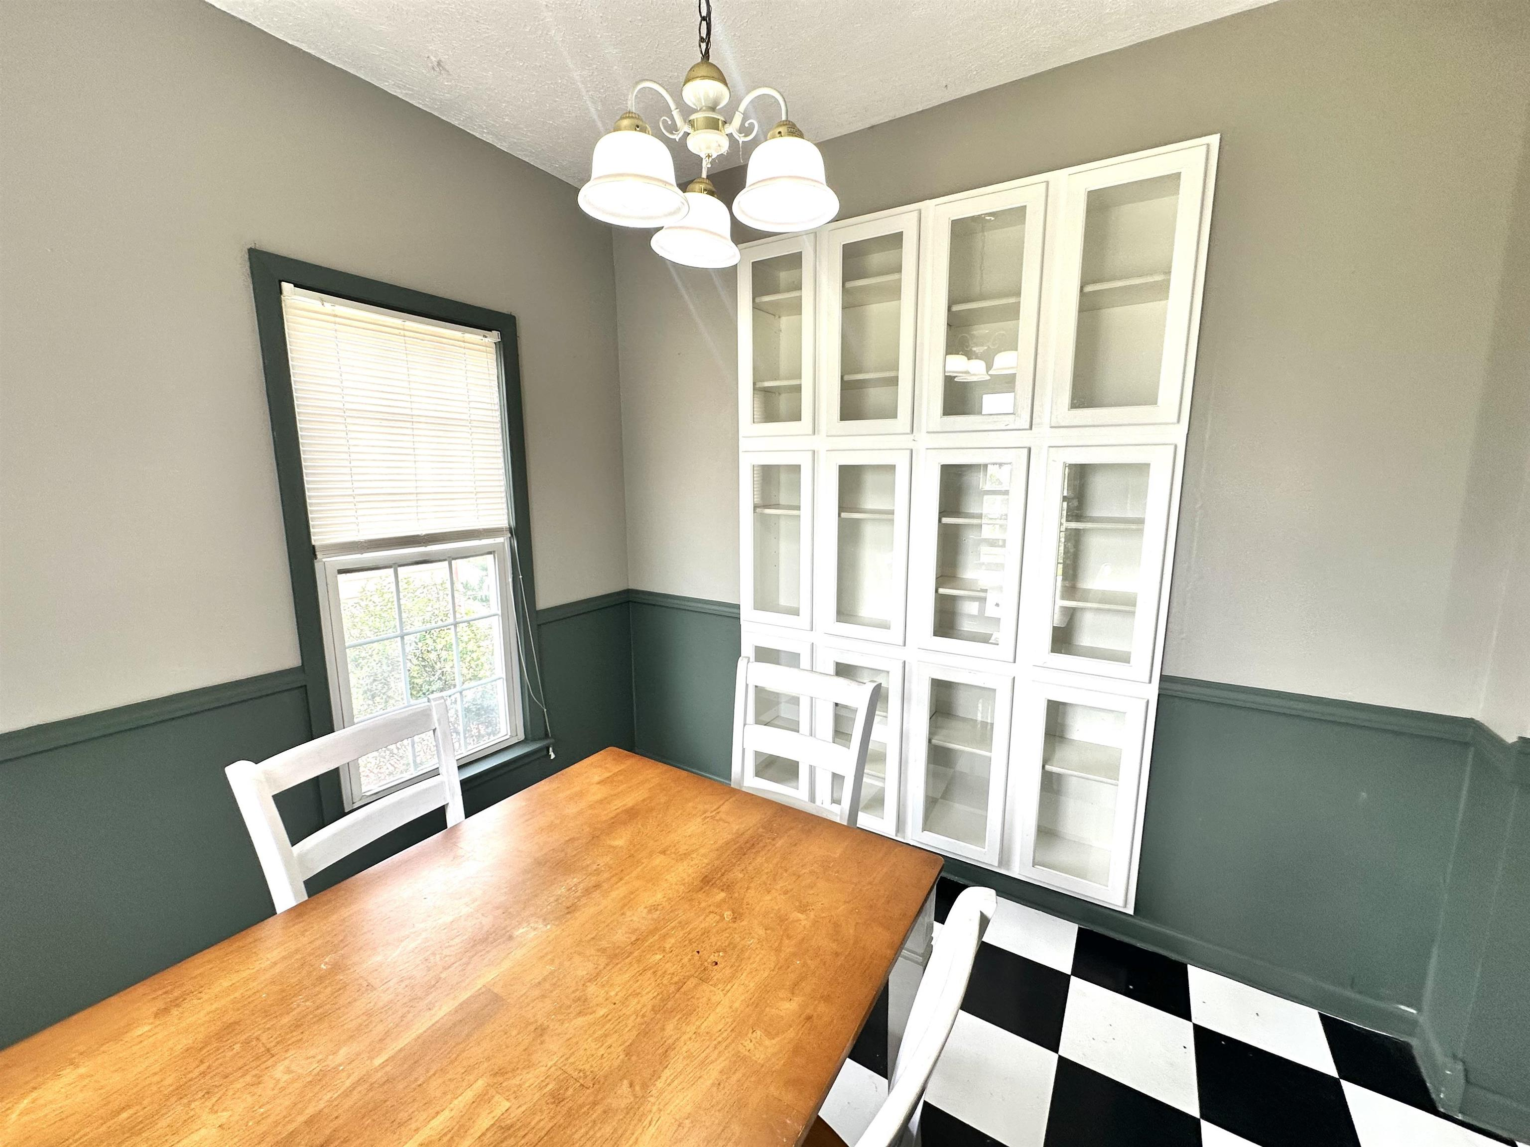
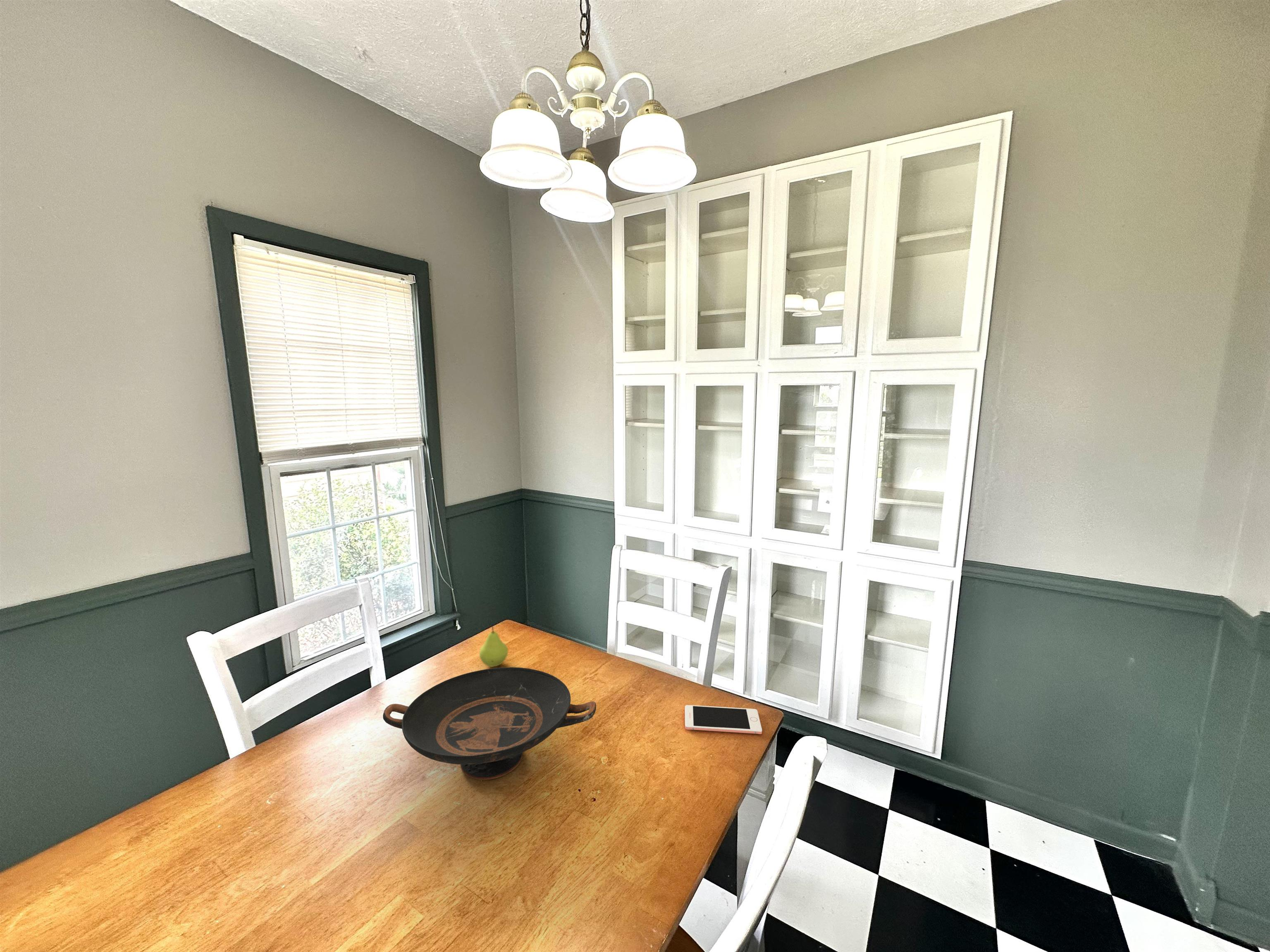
+ decorative bowl [382,667,597,781]
+ fruit [479,626,508,667]
+ cell phone [685,704,762,735]
